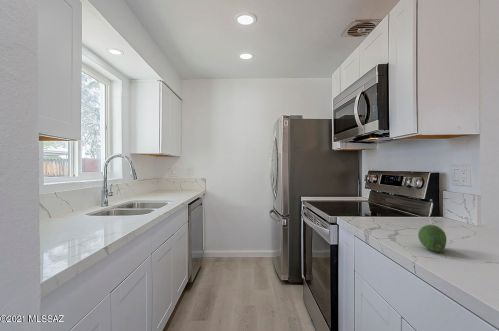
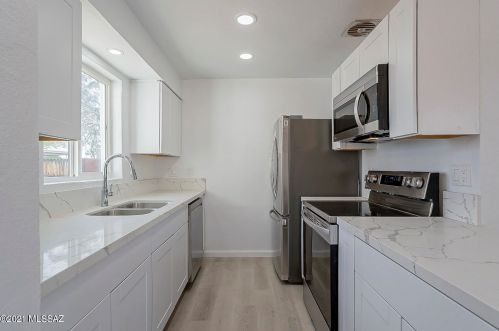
- fruit [417,224,447,253]
